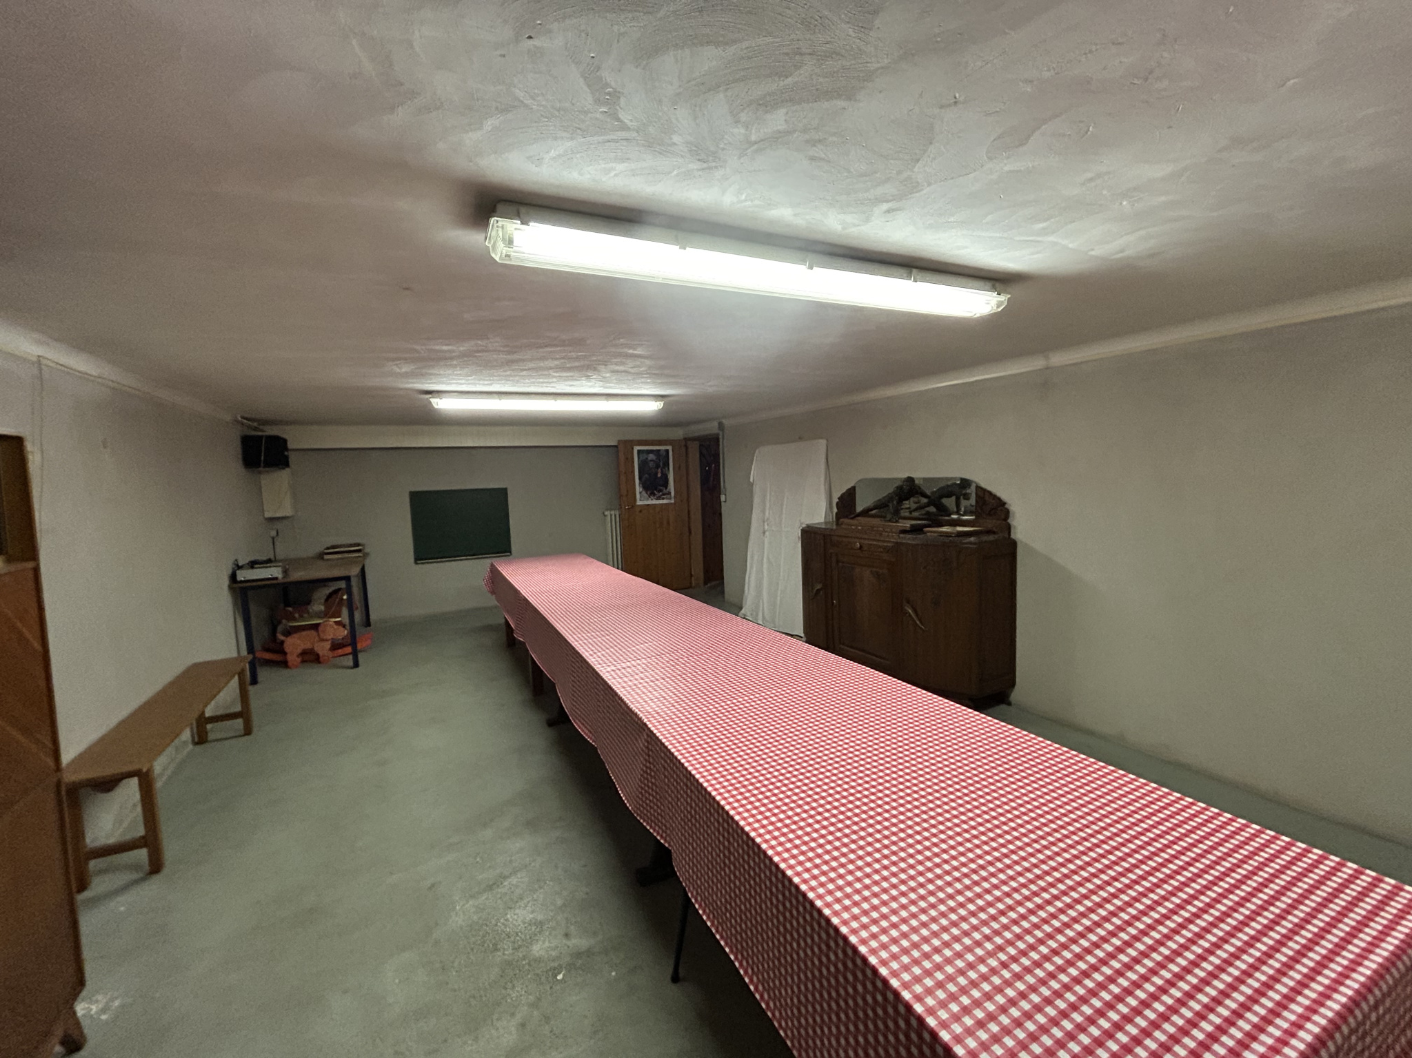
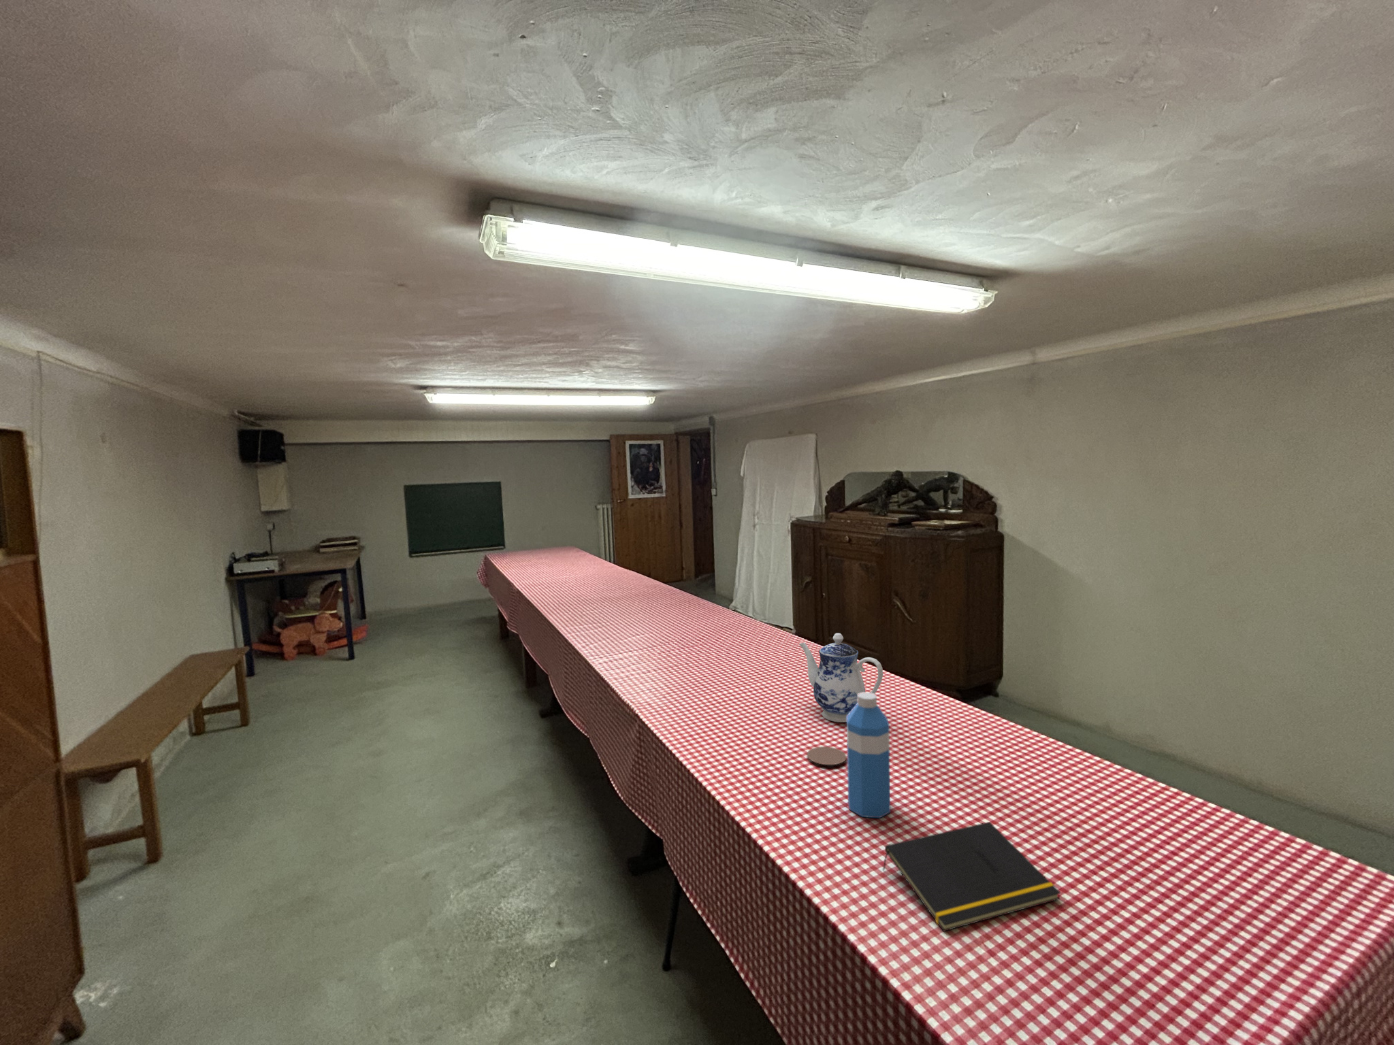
+ notepad [883,821,1061,932]
+ teapot [798,632,884,722]
+ coaster [807,745,847,765]
+ water bottle [846,692,891,819]
